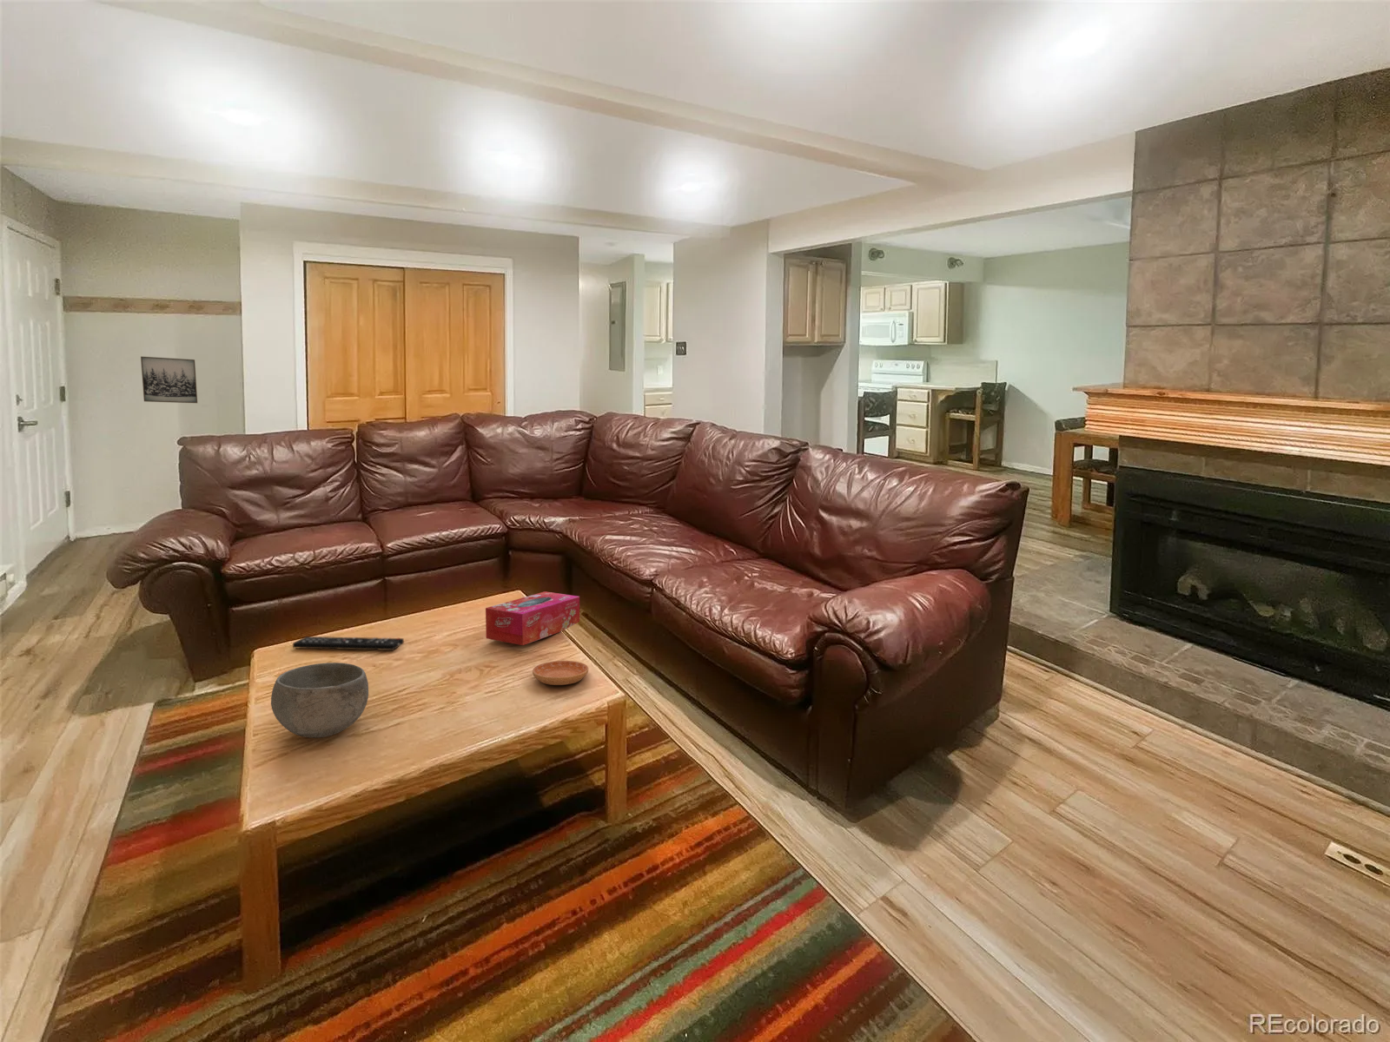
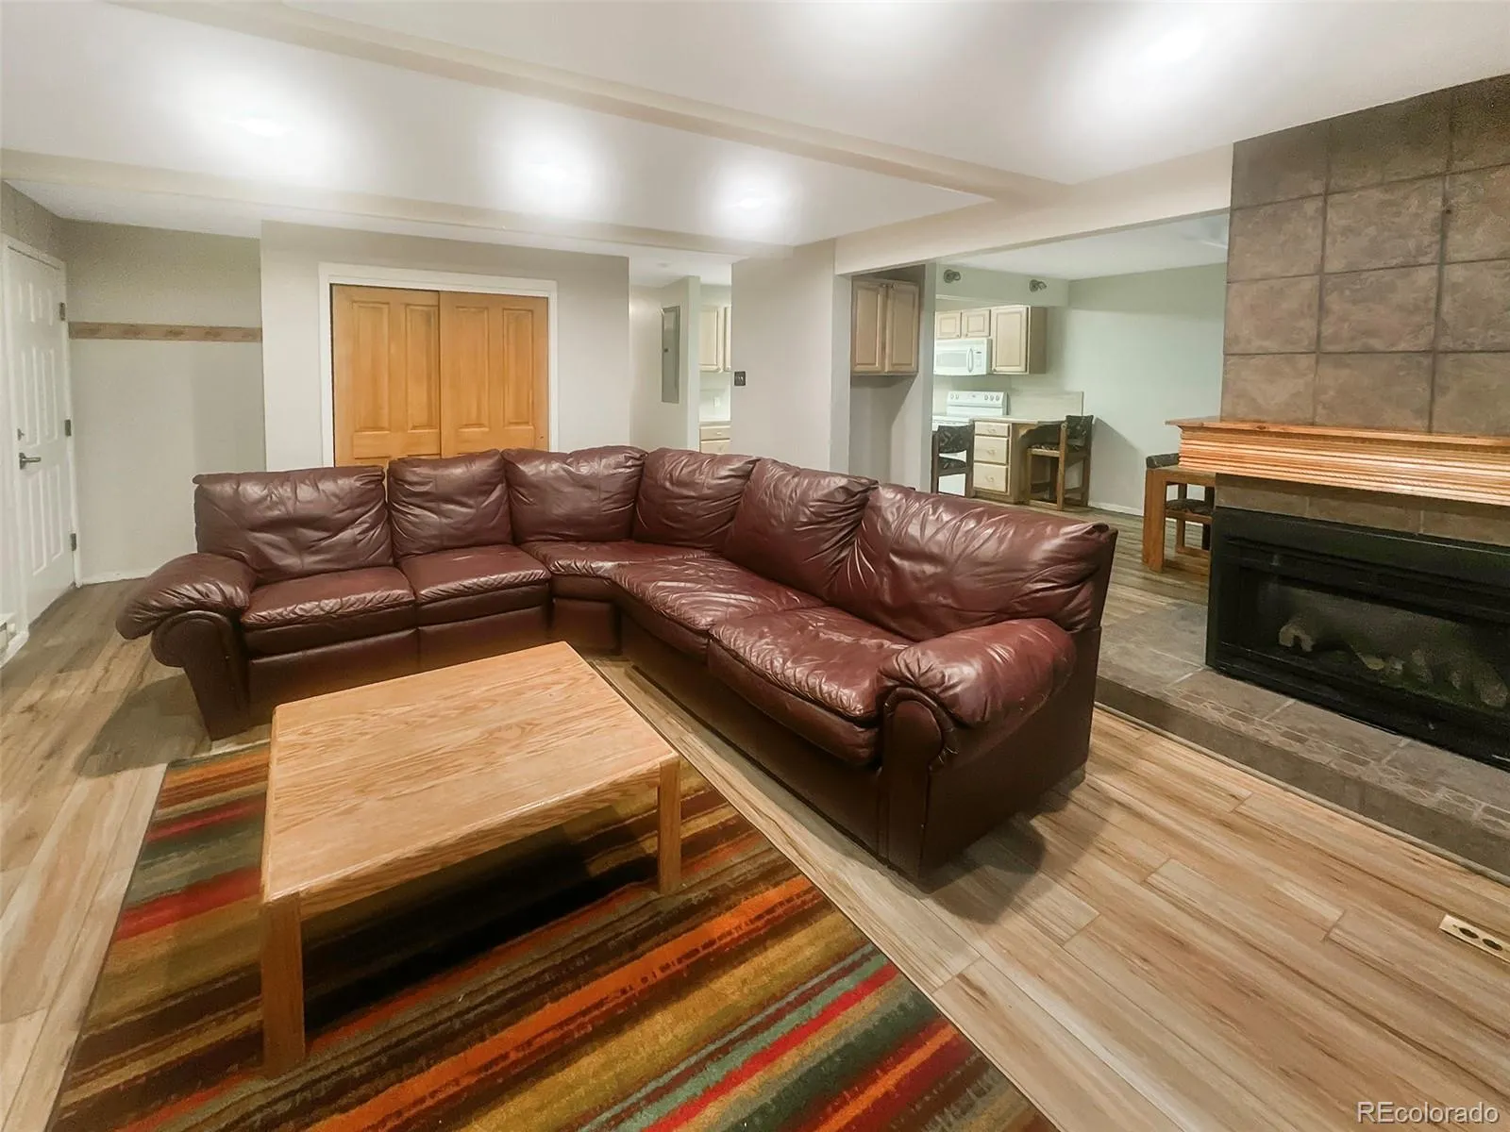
- saucer [532,660,590,686]
- tissue box [485,590,580,646]
- wall art [140,356,198,404]
- remote control [292,636,405,651]
- bowl [270,662,369,739]
